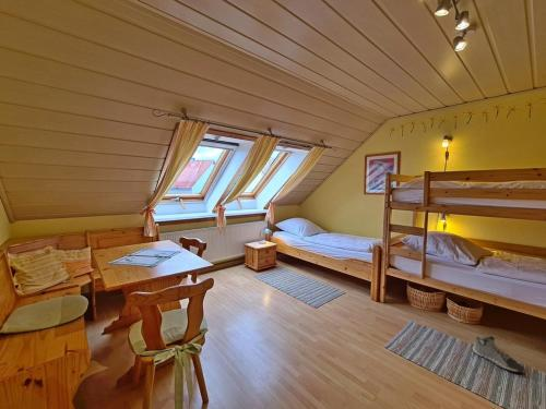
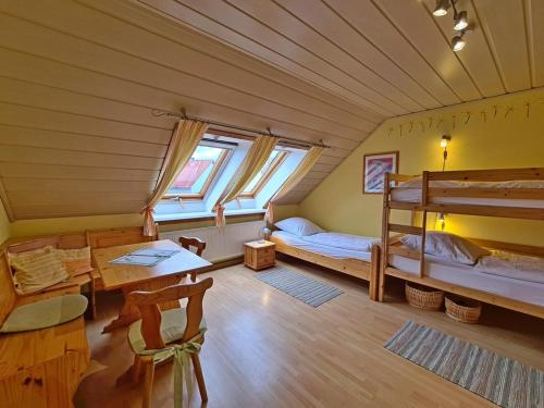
- sneaker [472,335,525,373]
